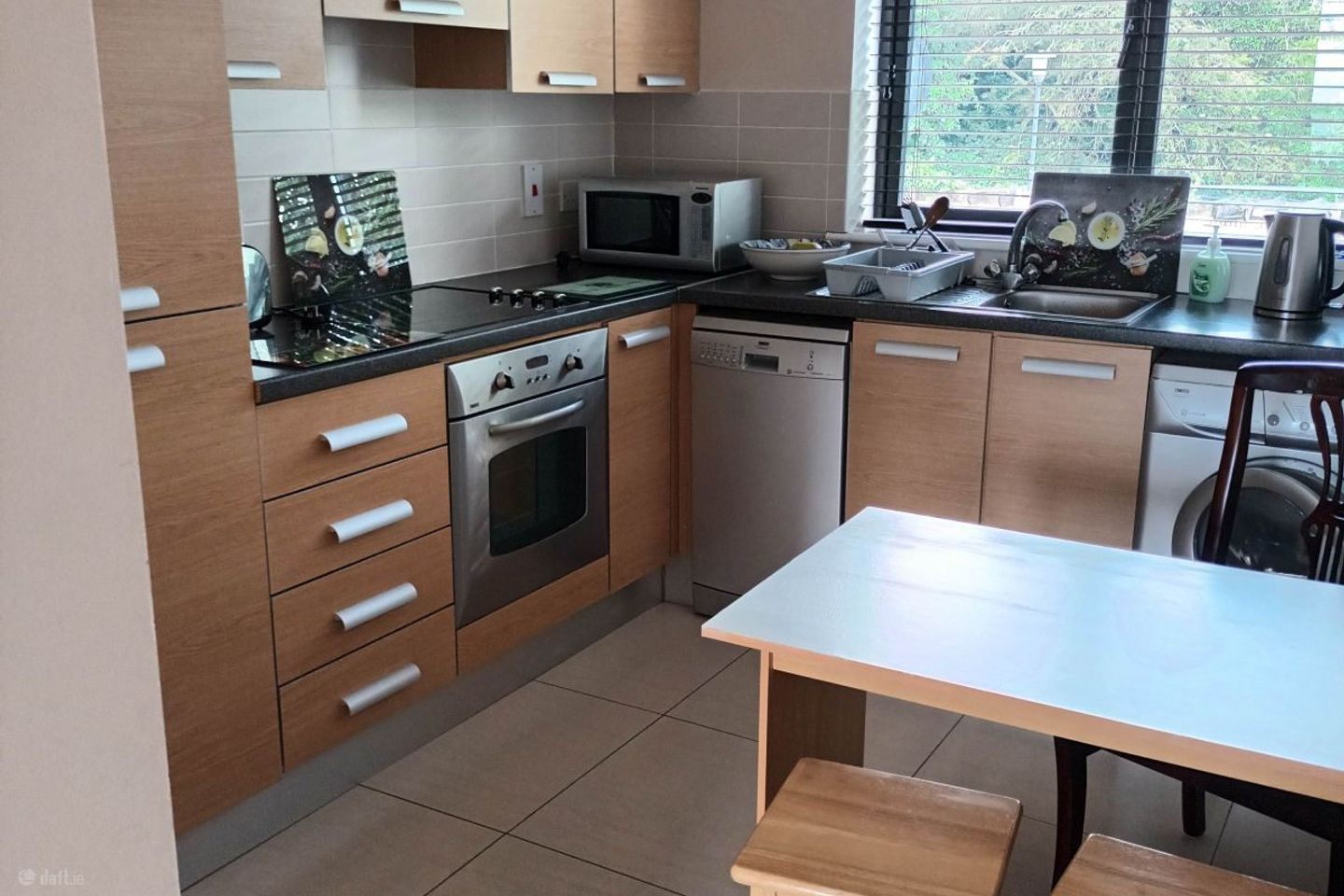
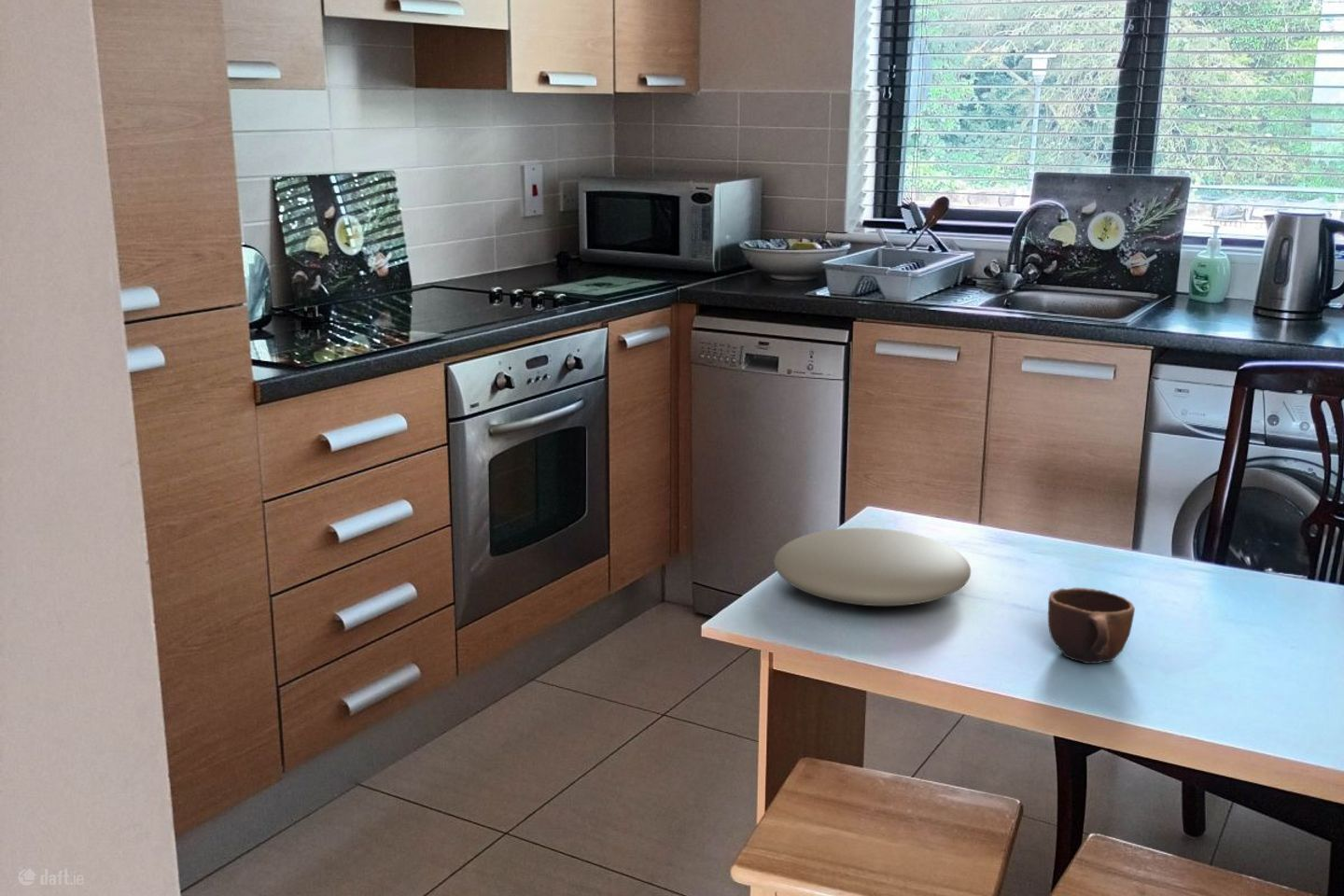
+ mug [1047,587,1136,665]
+ plate [773,525,972,607]
